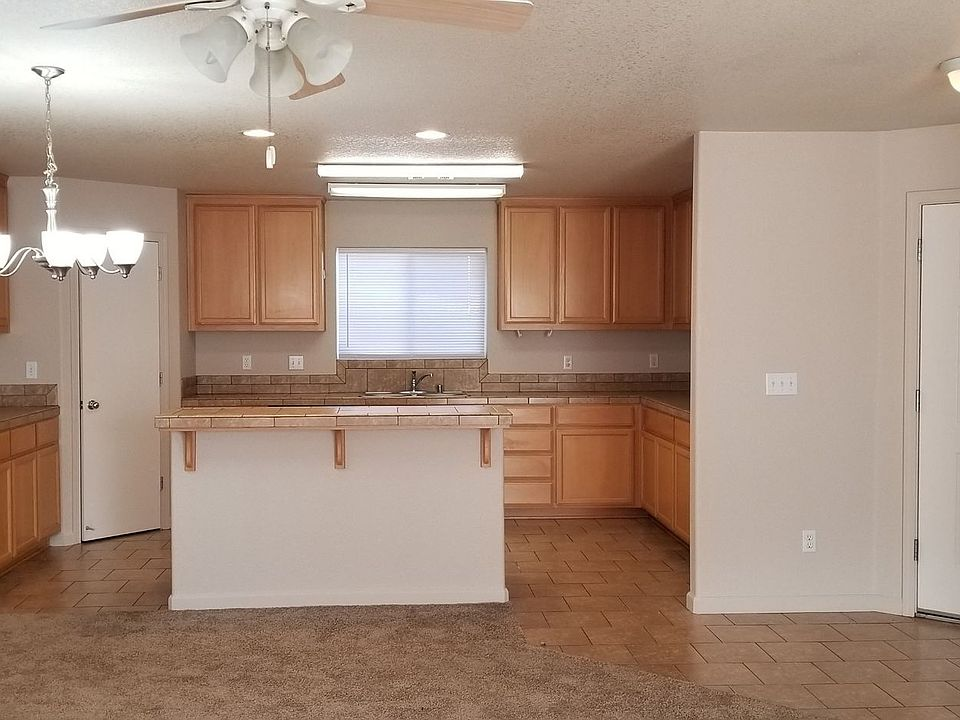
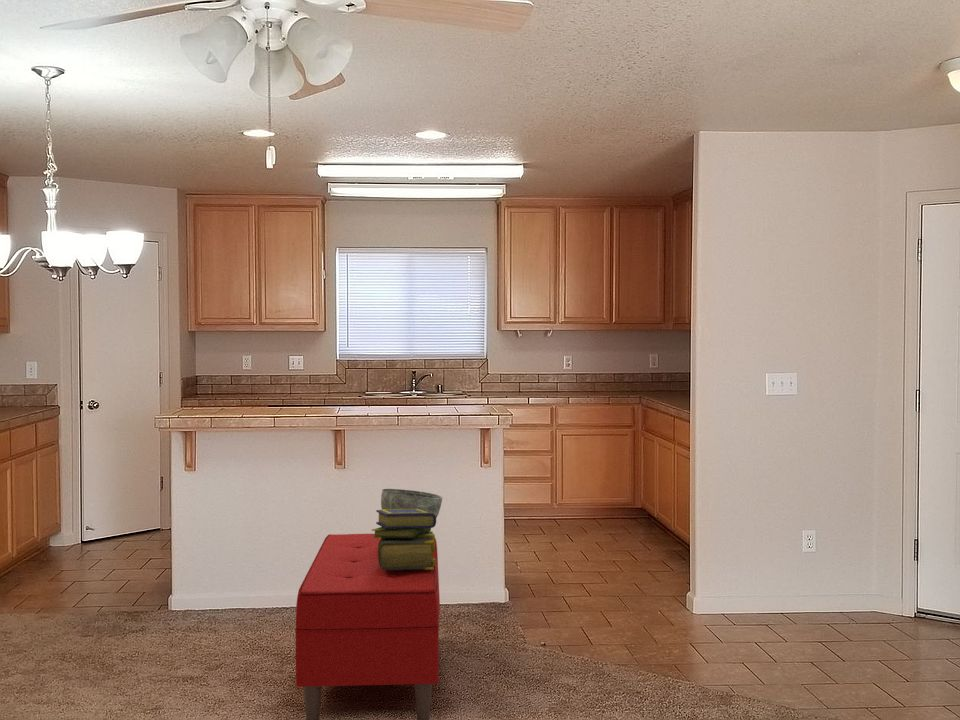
+ decorative bowl [380,488,444,519]
+ stack of books [371,509,437,570]
+ bench [294,533,441,720]
